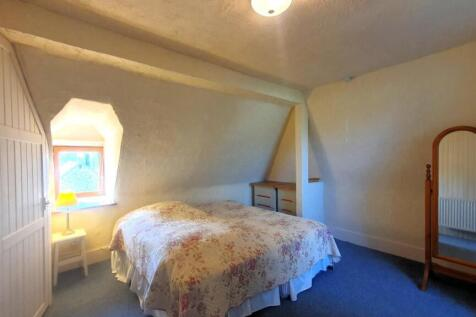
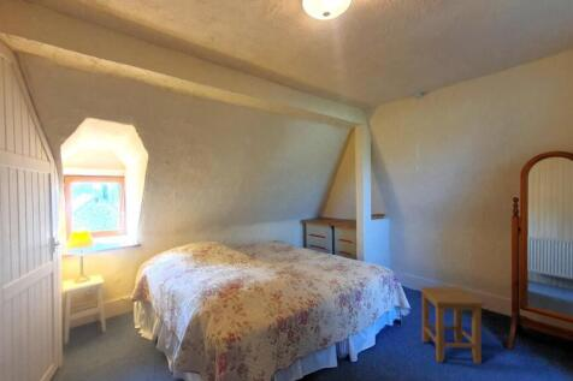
+ stool [418,285,485,365]
